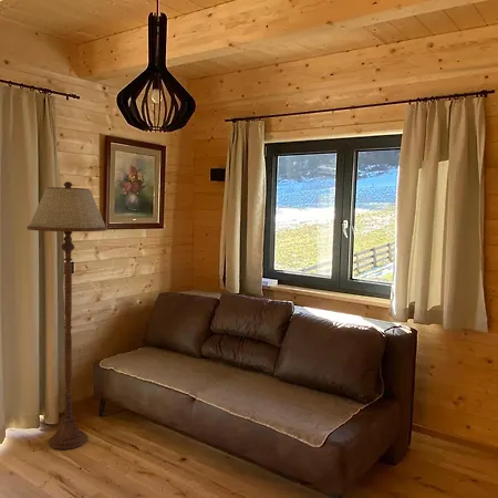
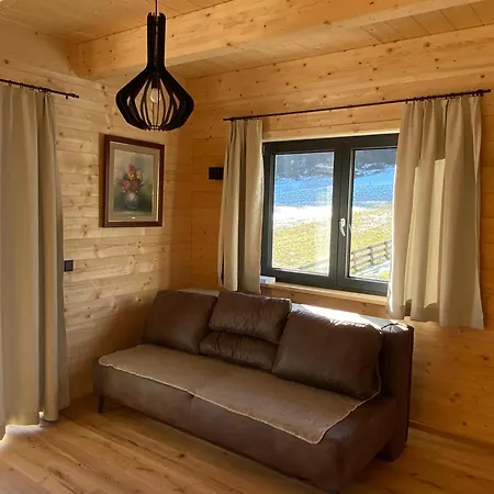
- floor lamp [27,180,108,450]
